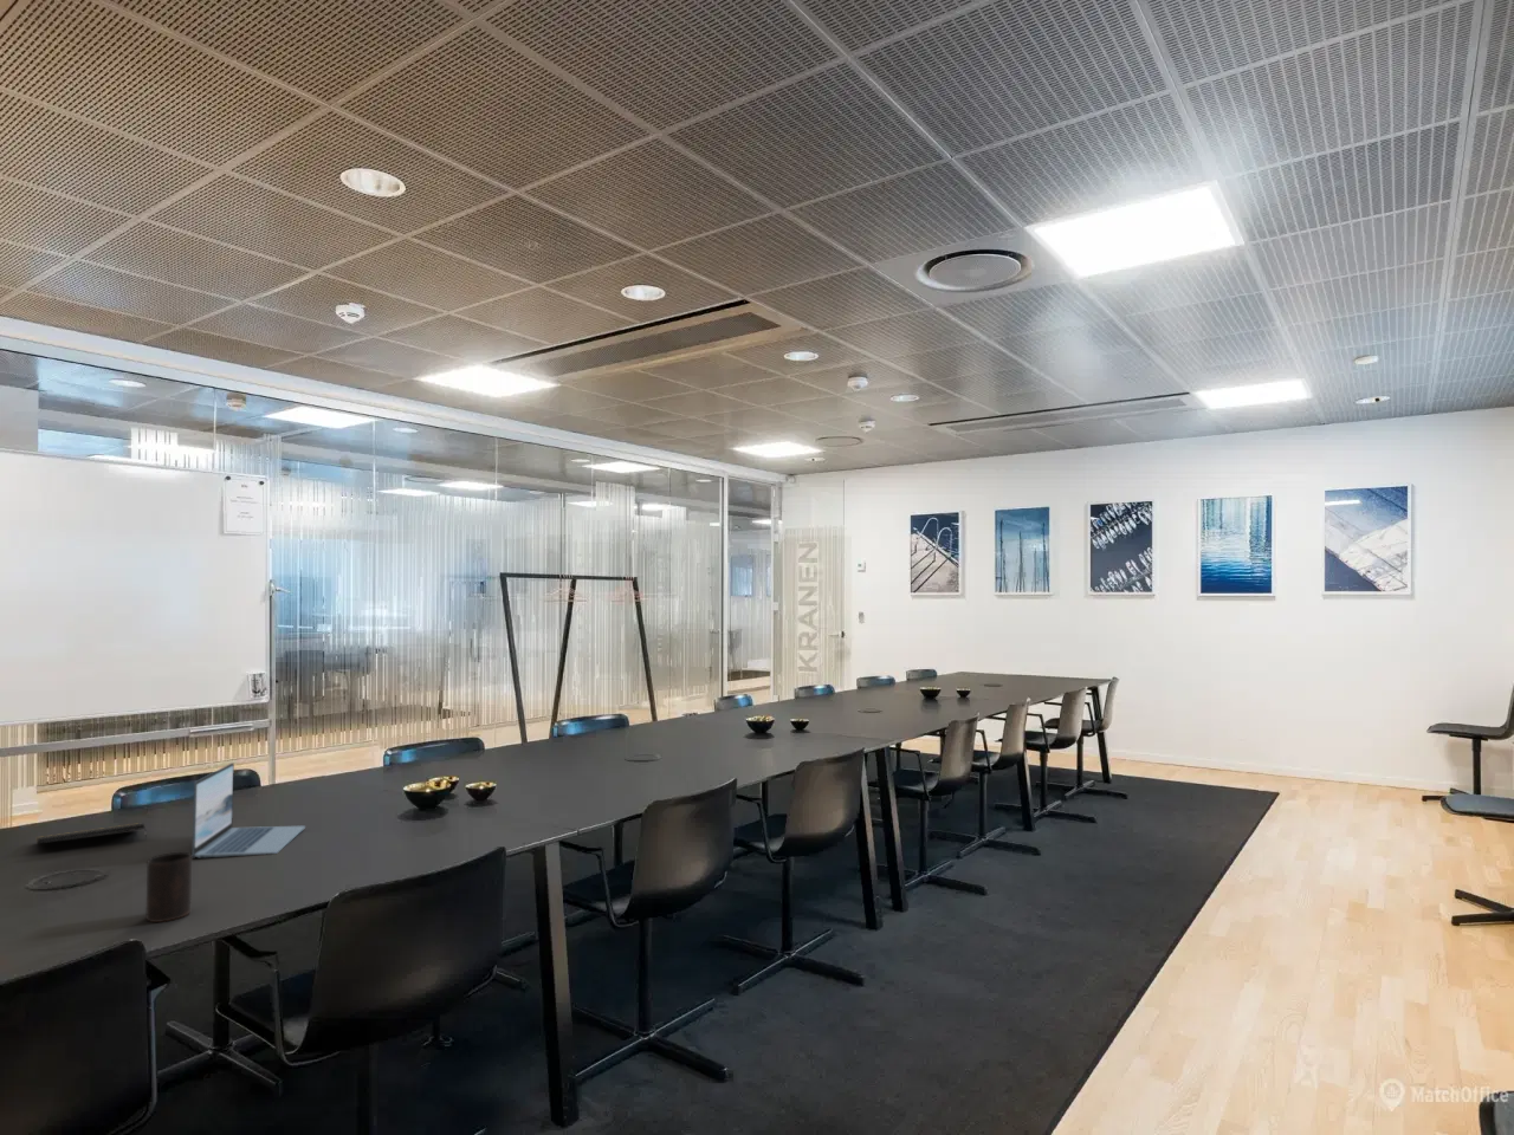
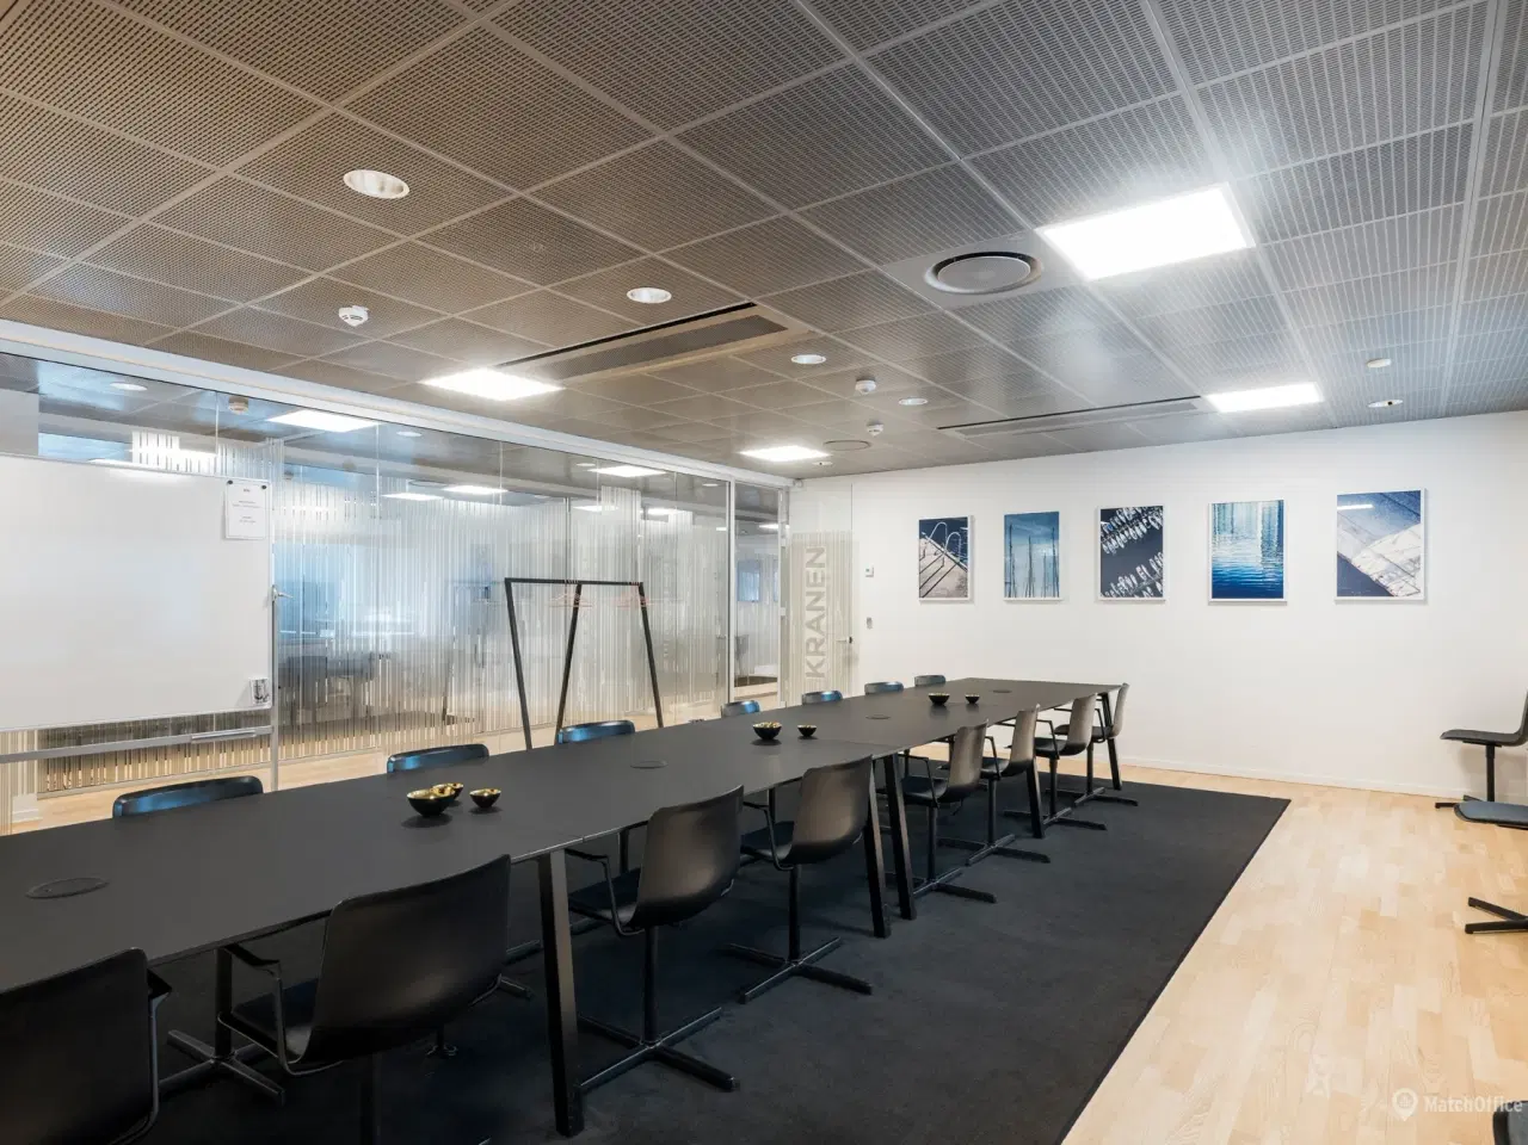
- notepad [36,821,148,845]
- cup [144,851,193,923]
- laptop [192,762,306,860]
